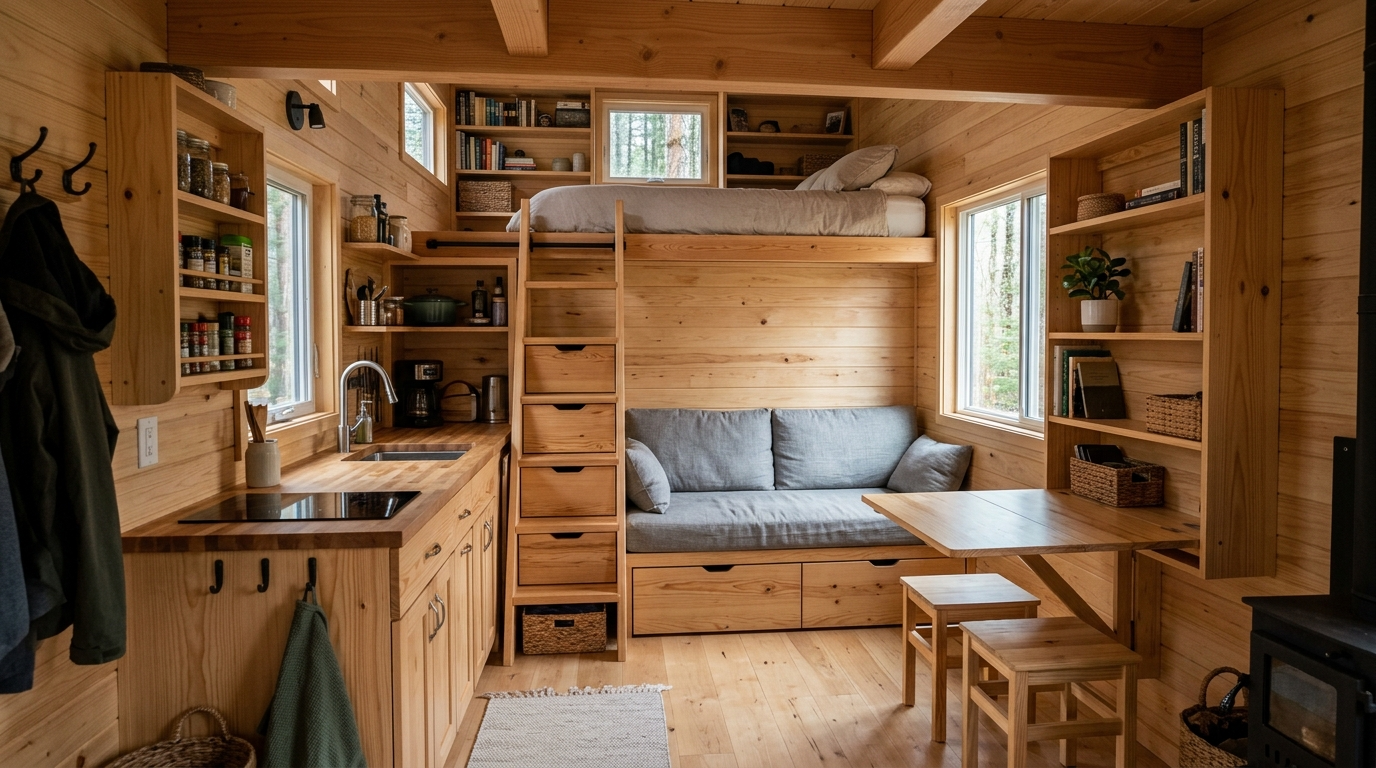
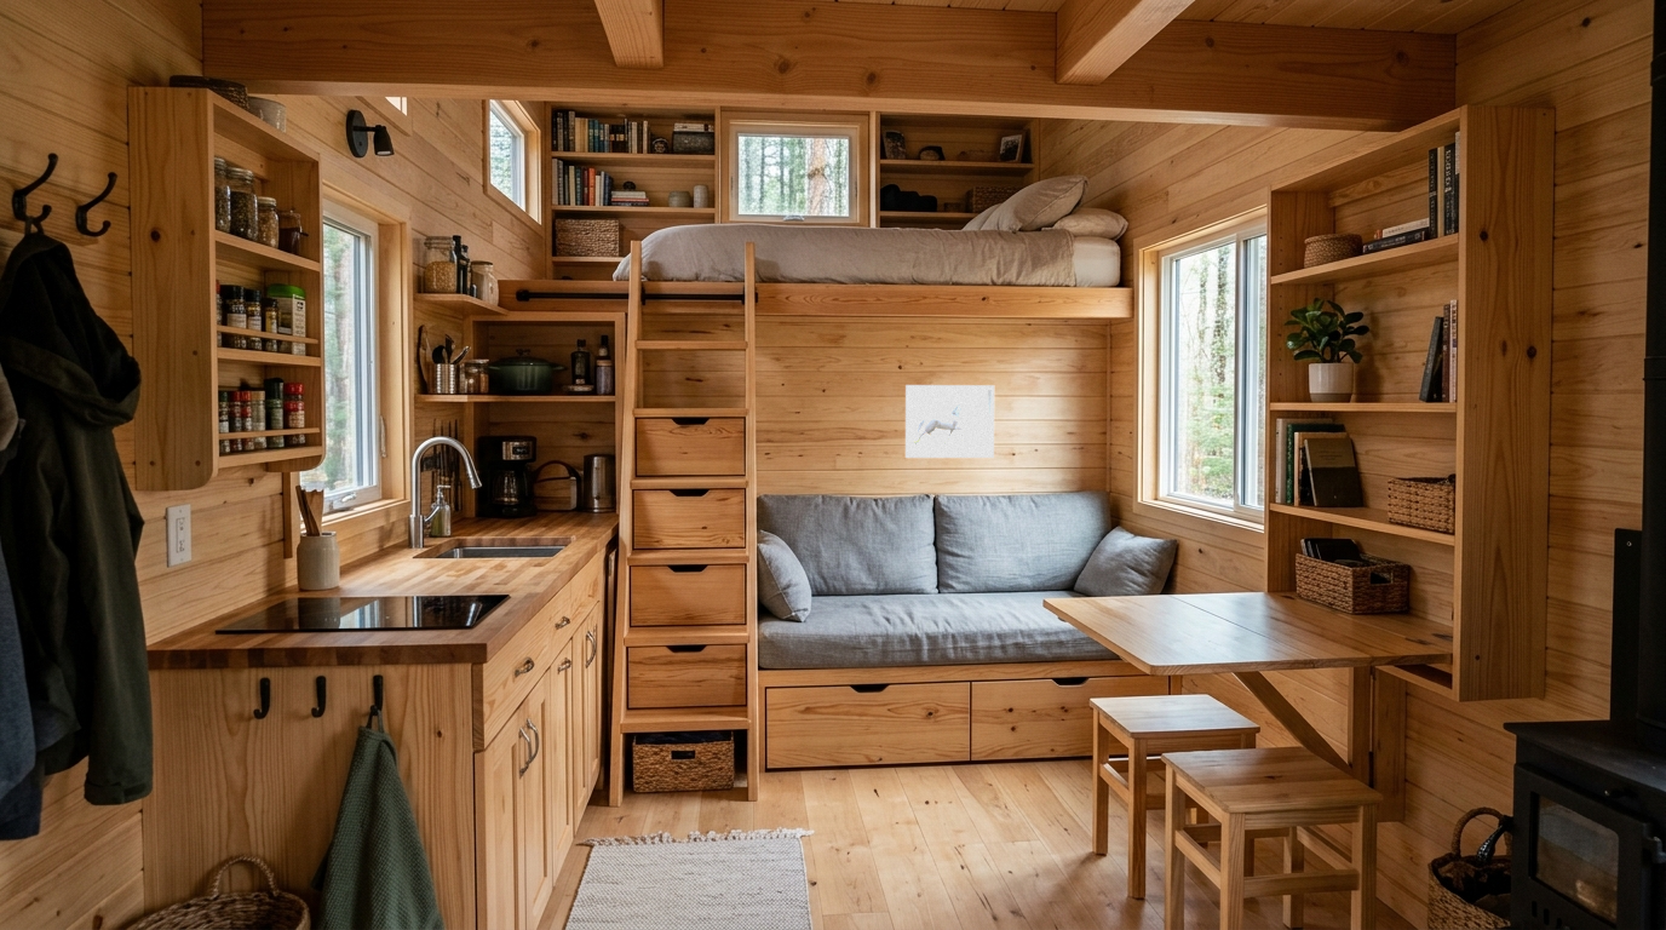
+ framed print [904,384,995,459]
